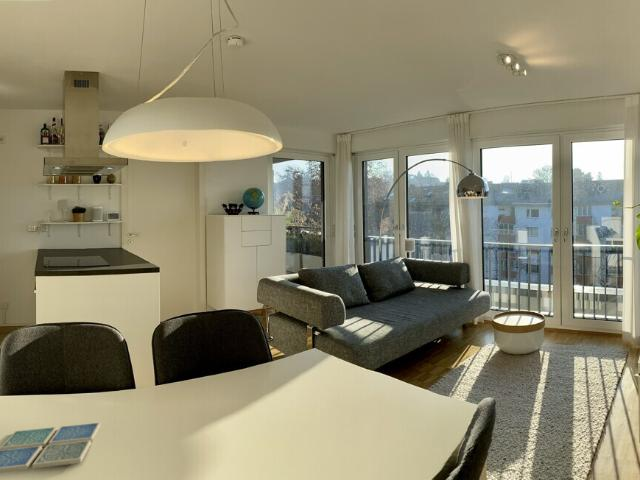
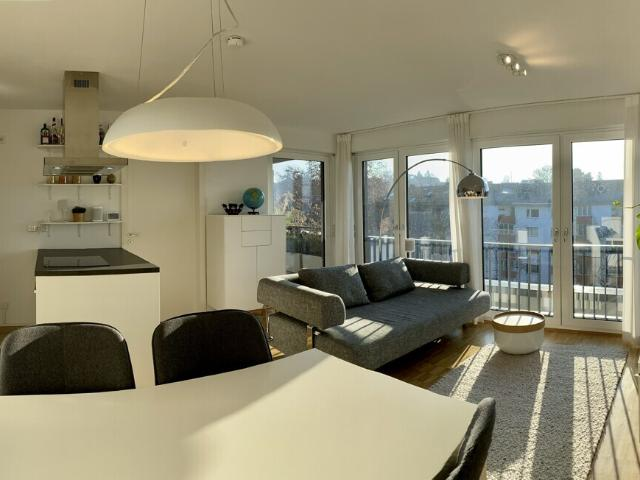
- drink coaster [0,422,101,474]
